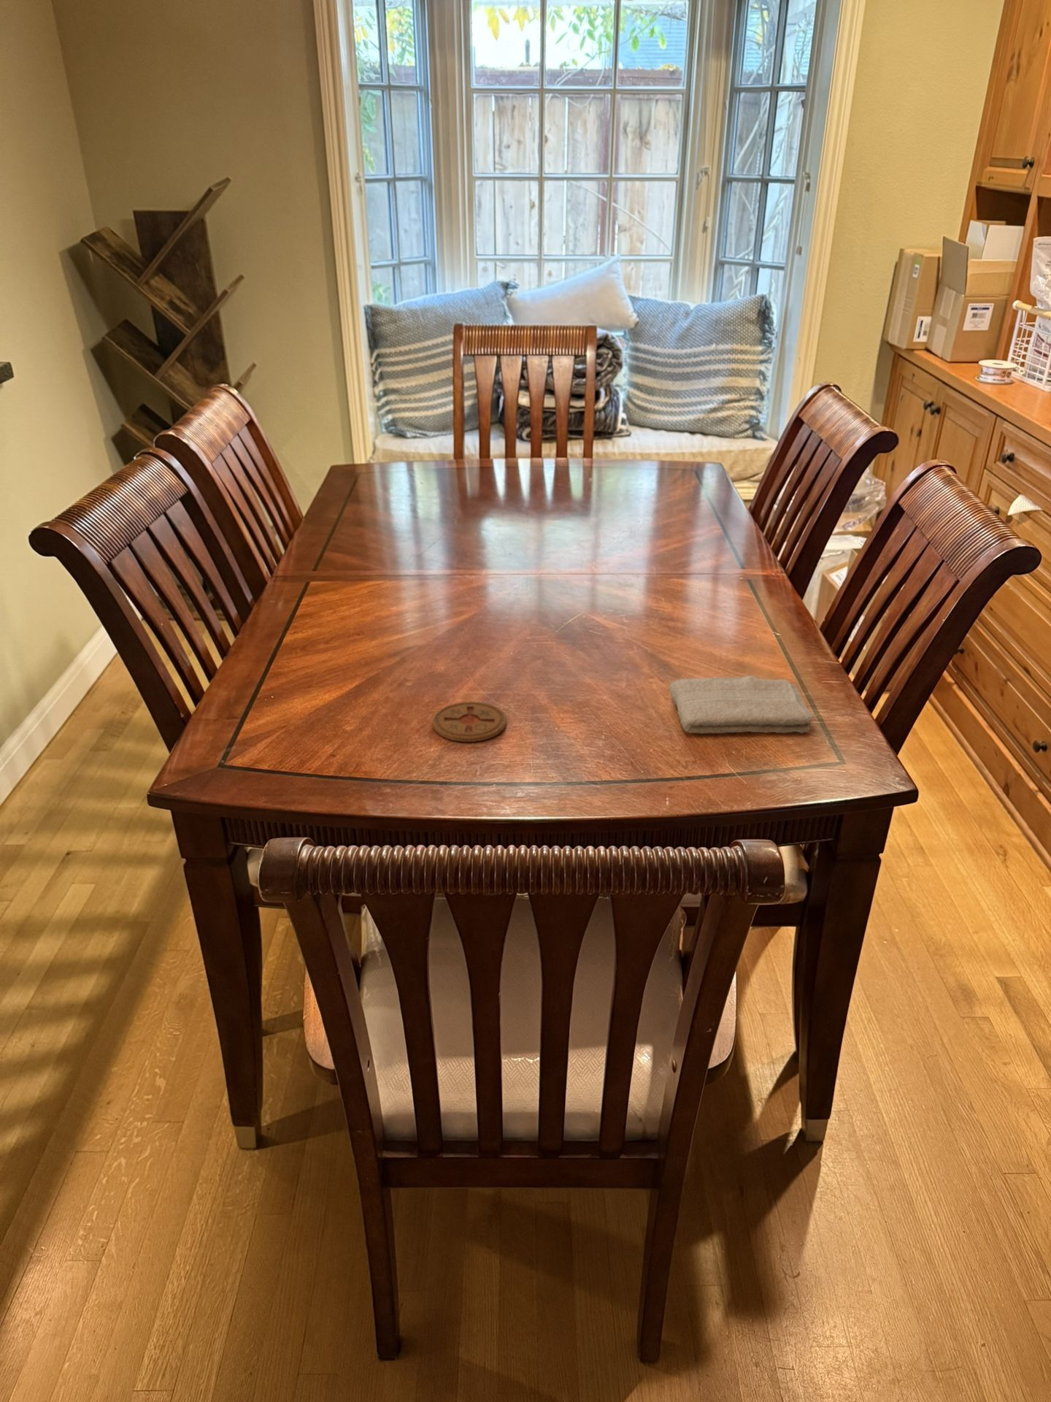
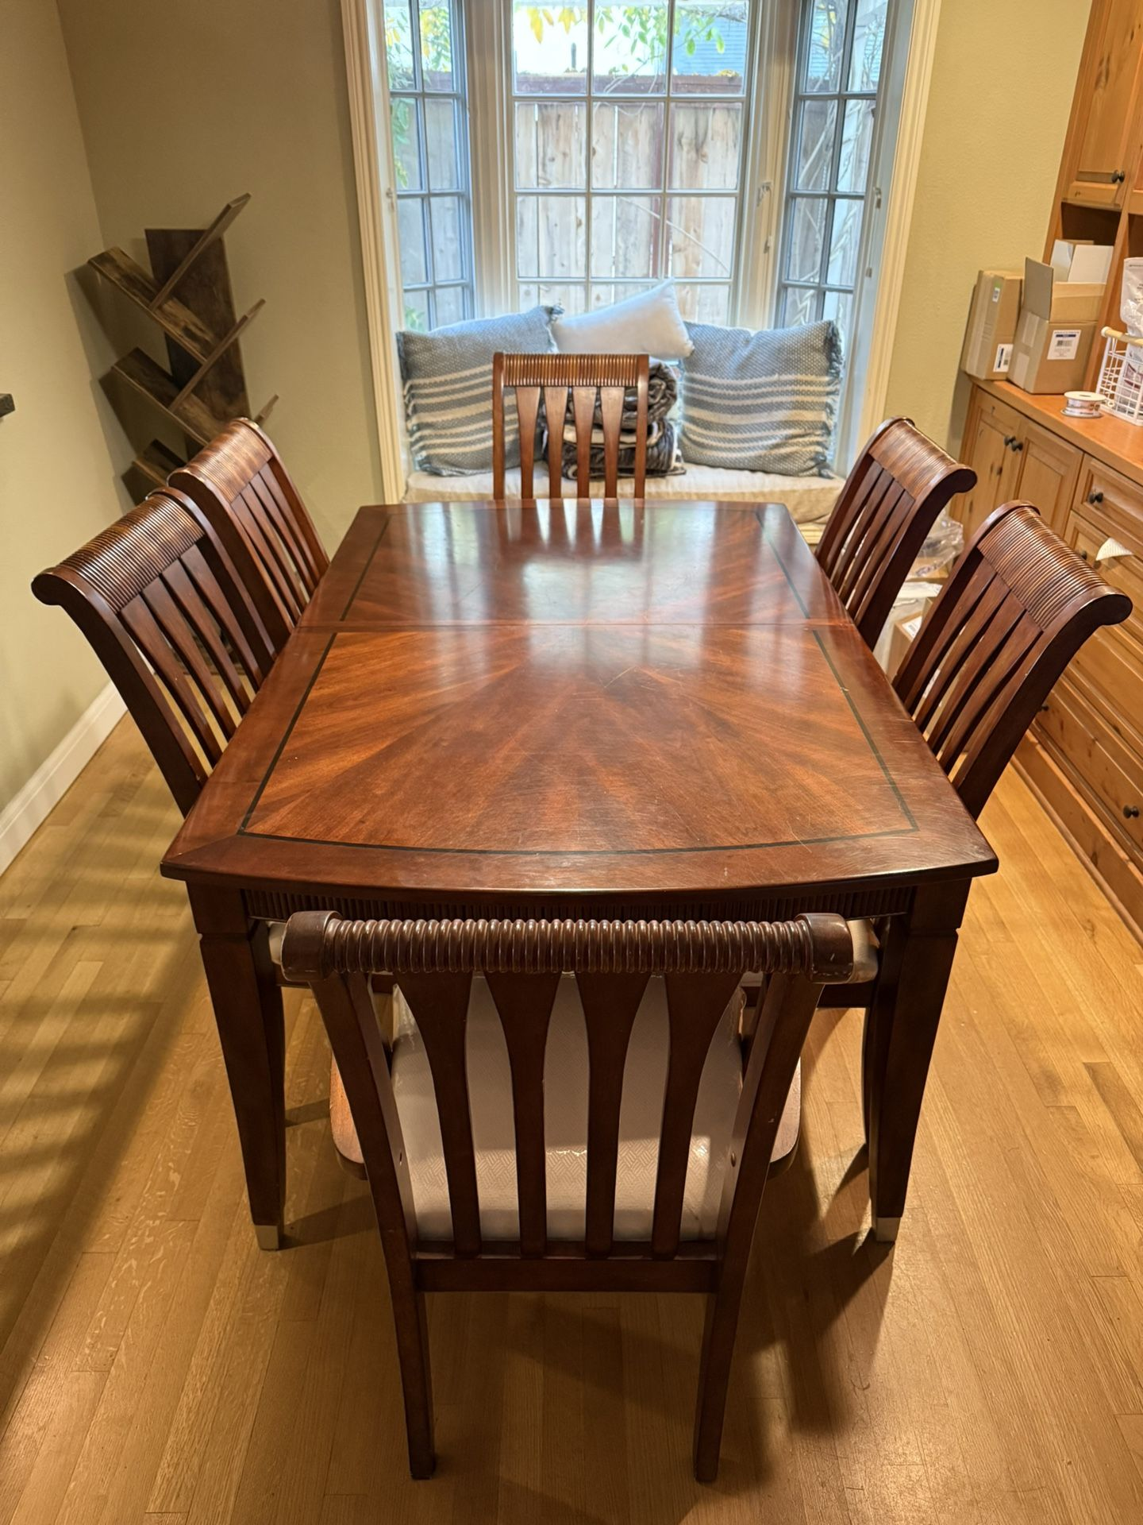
- coaster [432,701,507,743]
- washcloth [668,675,815,734]
